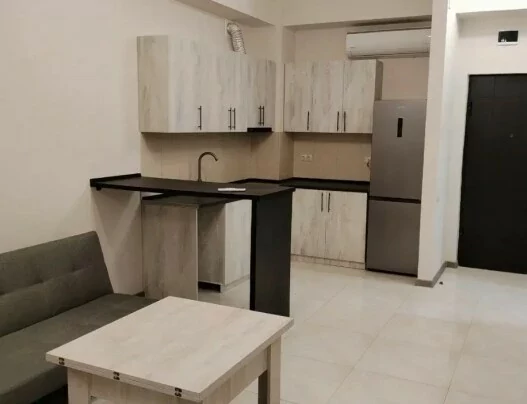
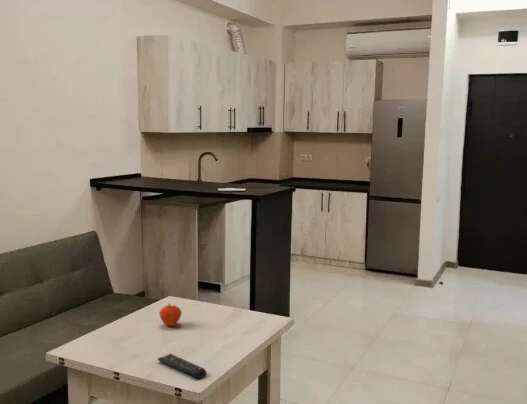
+ fruit [158,302,183,328]
+ remote control [157,353,207,380]
